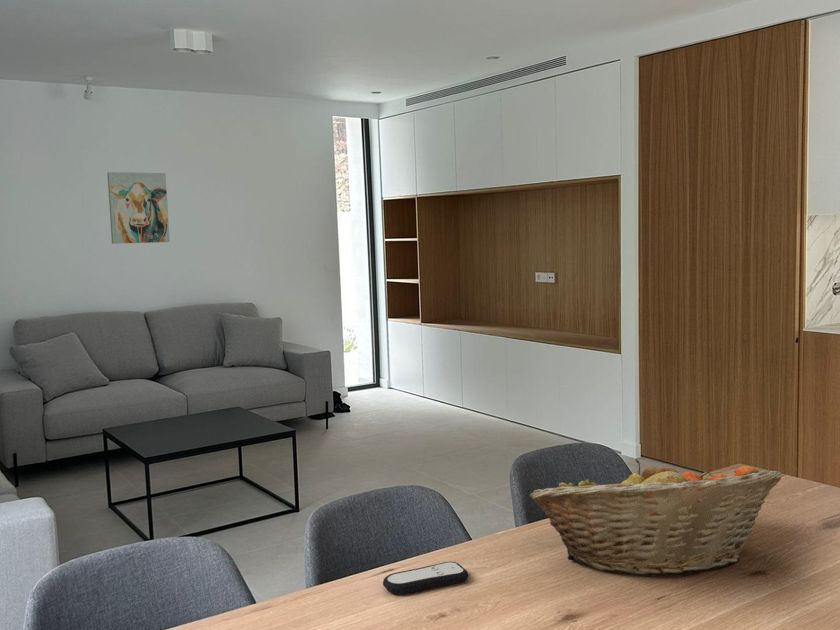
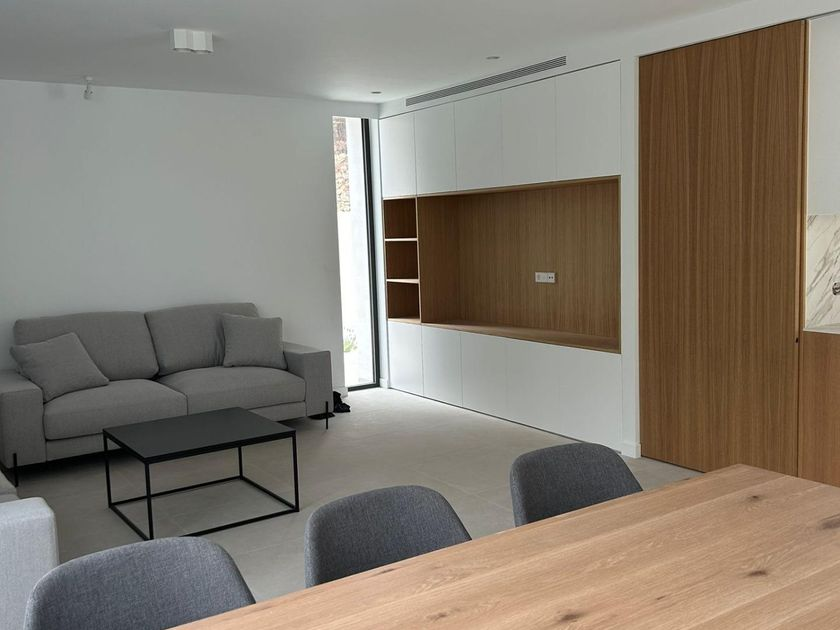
- wall art [106,171,171,245]
- remote control [382,561,470,595]
- fruit basket [528,458,783,577]
